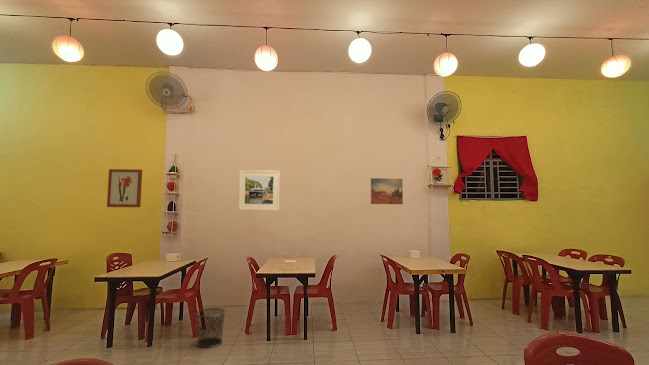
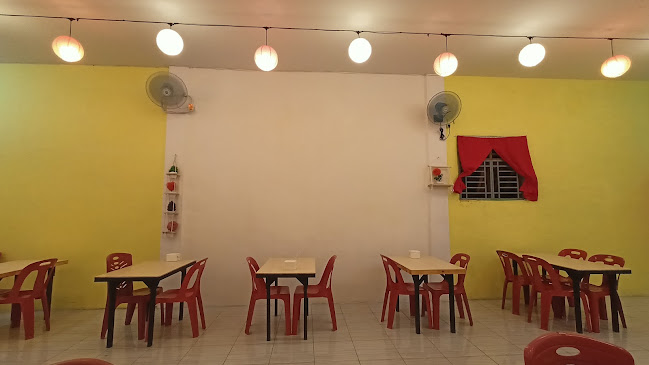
- wall art [370,177,404,205]
- waste bin [194,307,226,349]
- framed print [238,169,281,211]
- wall art [106,168,143,208]
